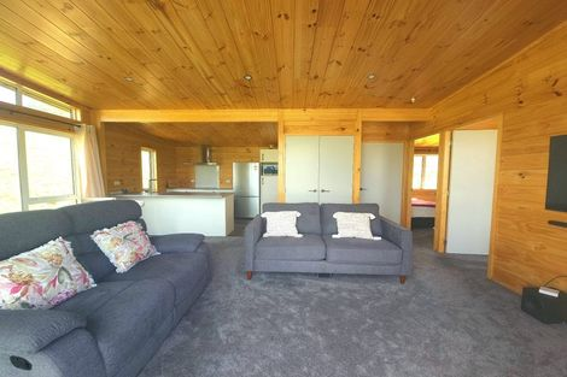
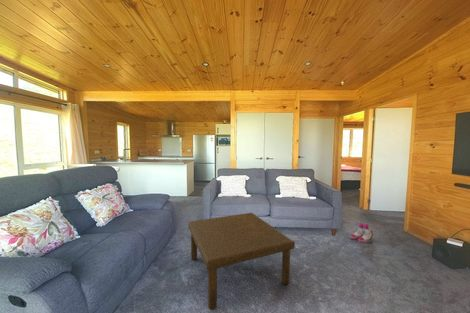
+ boots [349,222,375,244]
+ coffee table [187,212,296,311]
